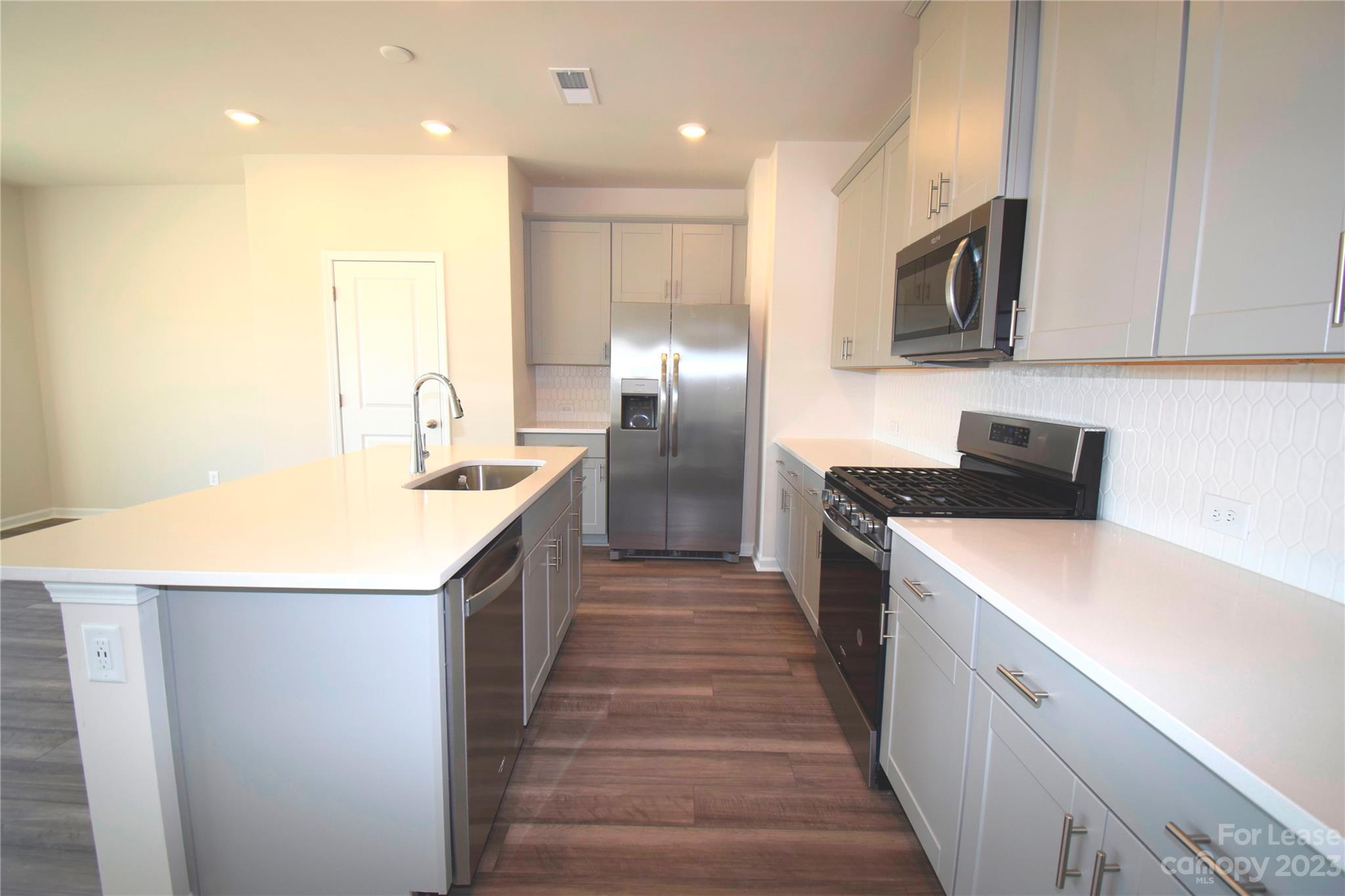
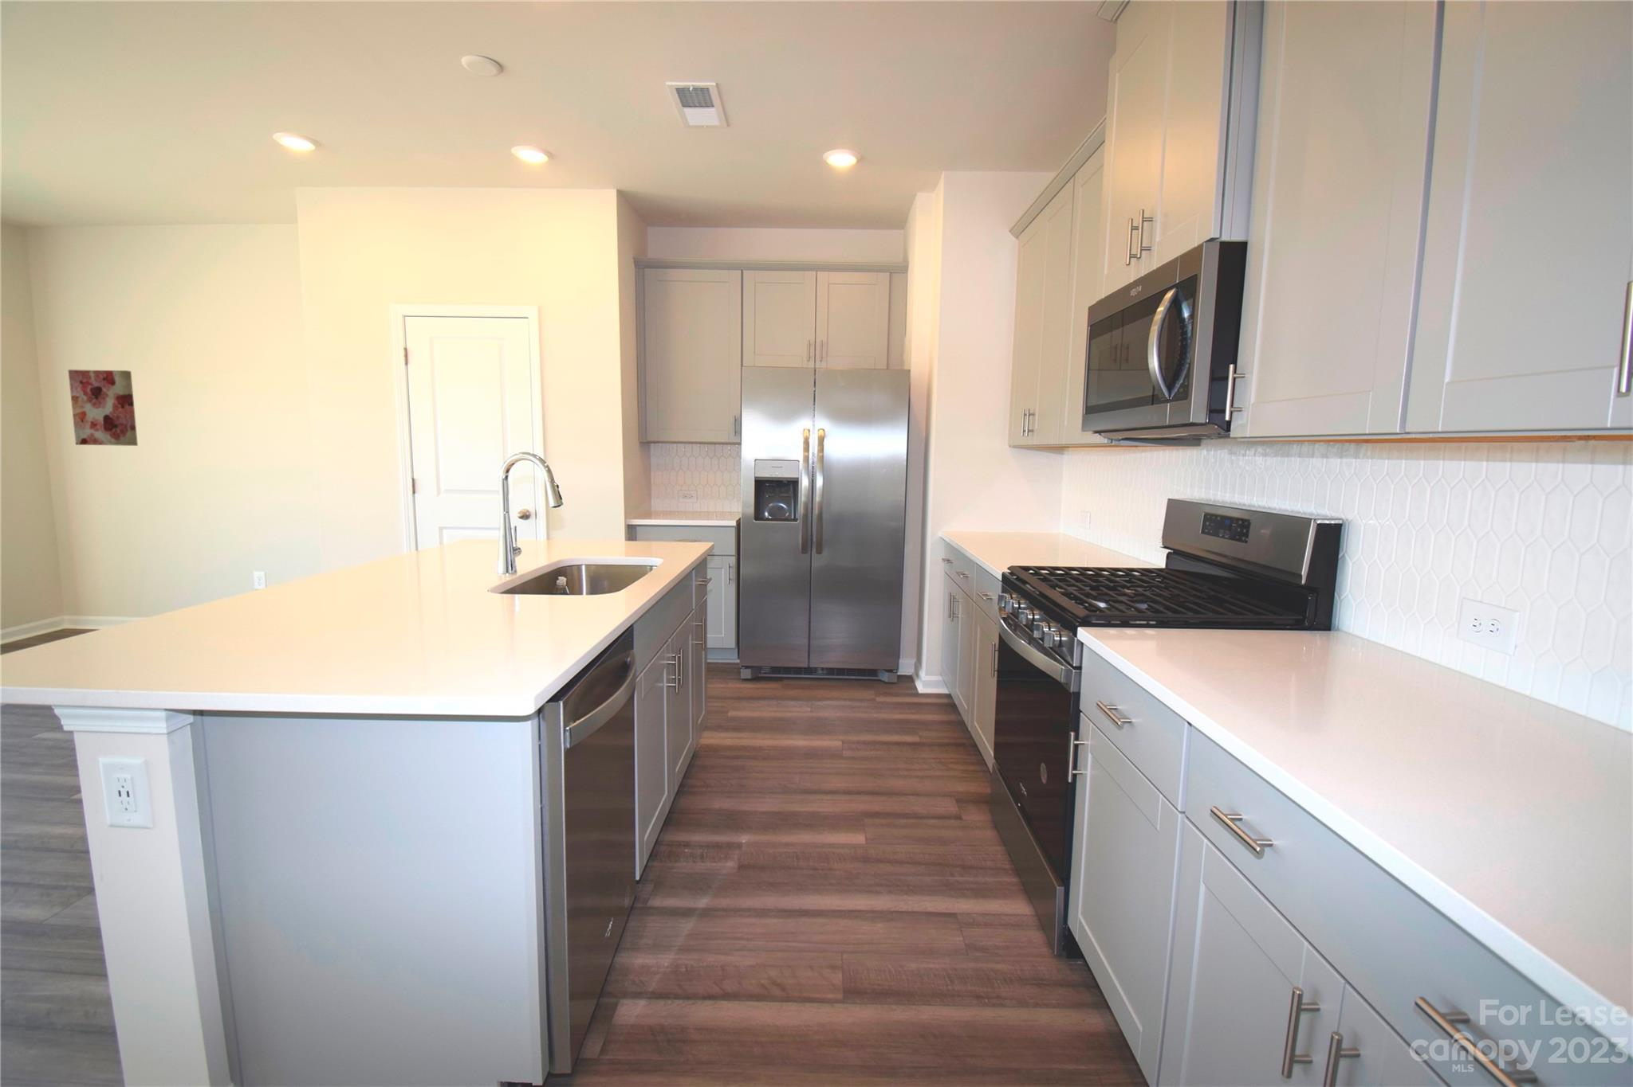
+ wall art [67,369,138,446]
